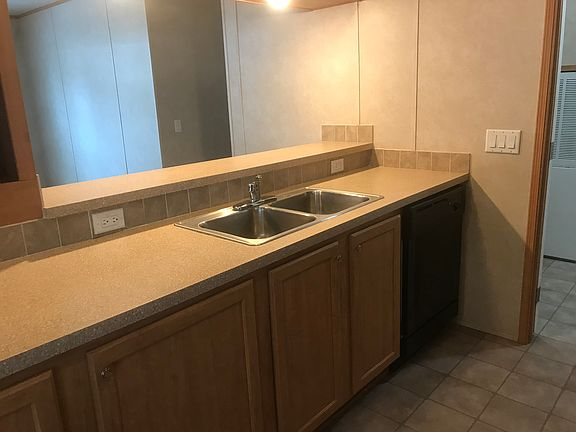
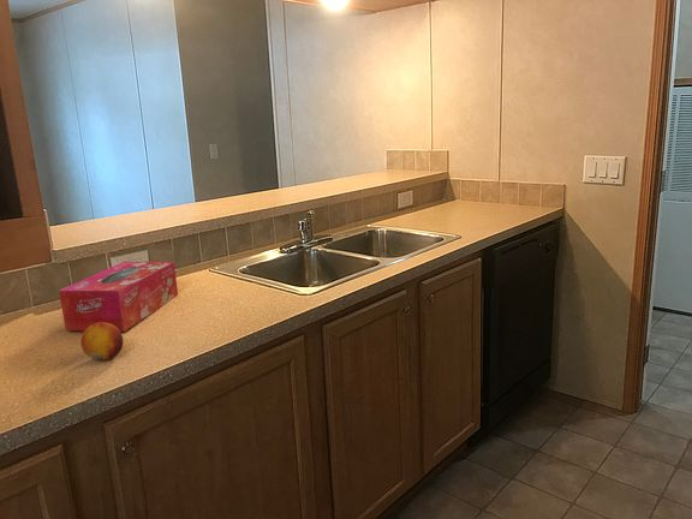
+ fruit [79,322,125,360]
+ tissue box [58,261,179,333]
